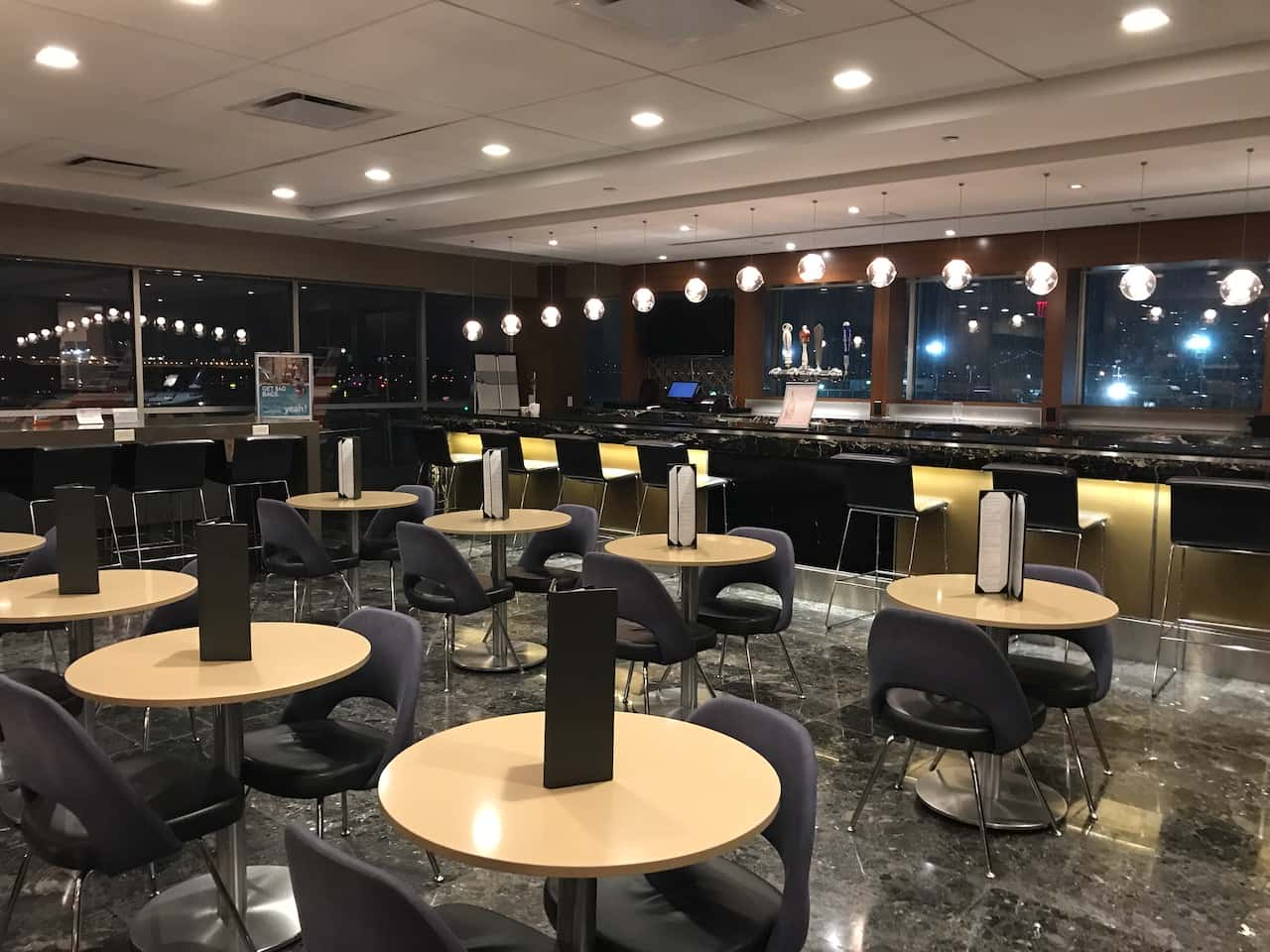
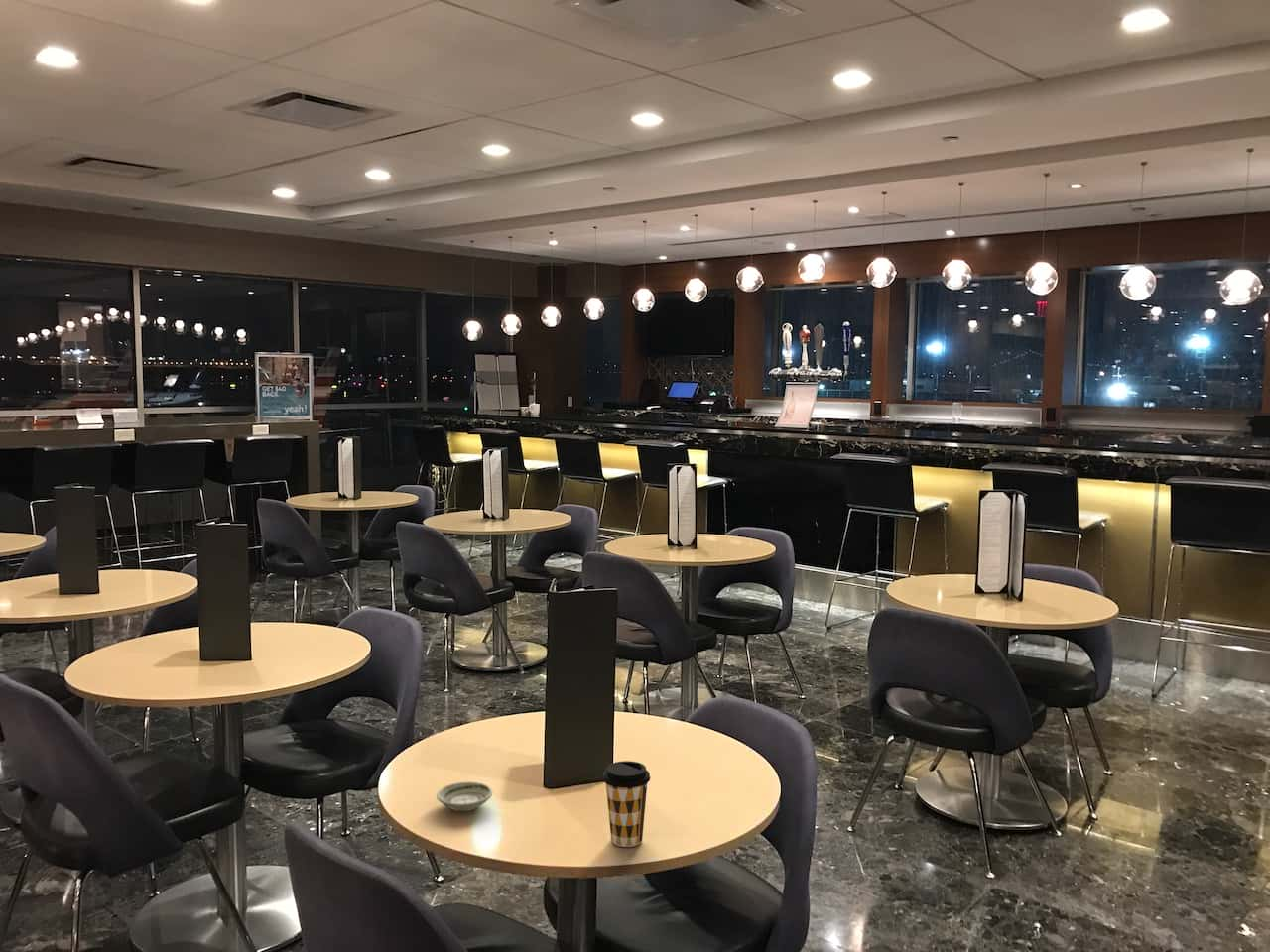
+ saucer [436,780,493,812]
+ coffee cup [601,760,651,848]
